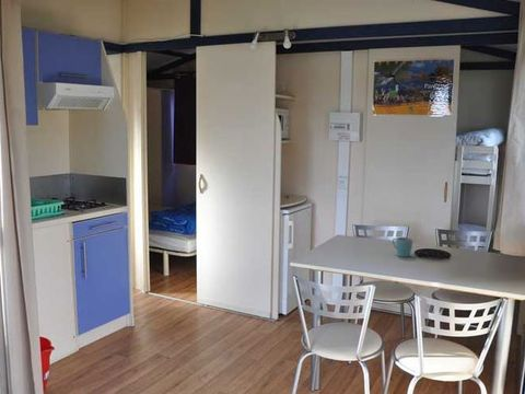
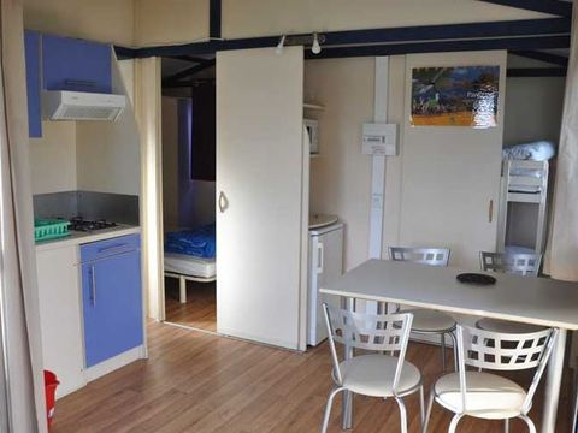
- mug [392,236,413,258]
